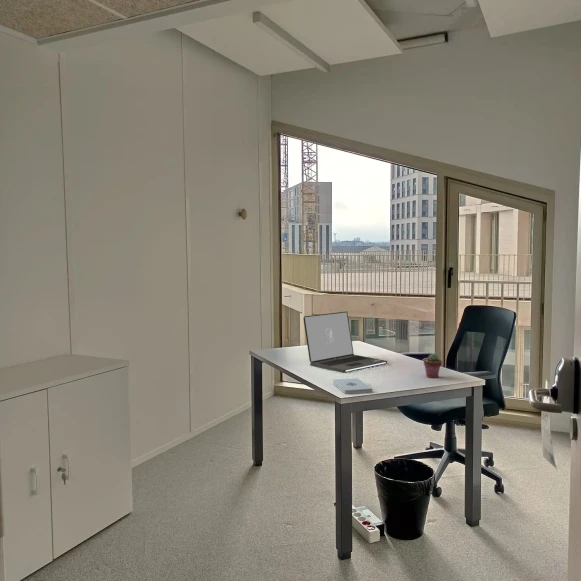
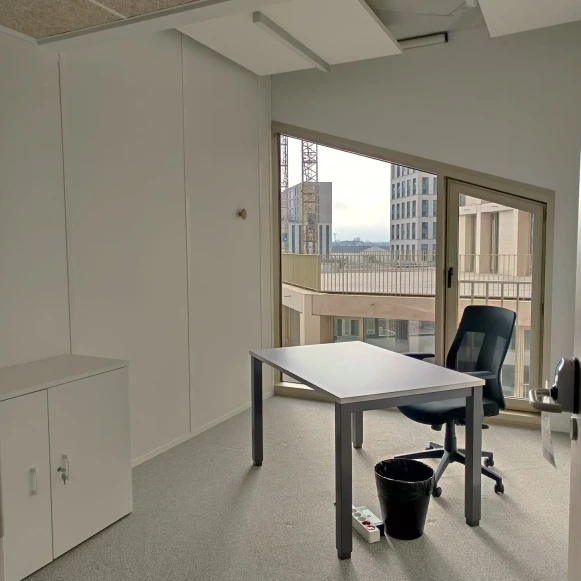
- laptop [302,311,388,374]
- notepad [332,377,373,395]
- potted succulent [423,352,443,379]
